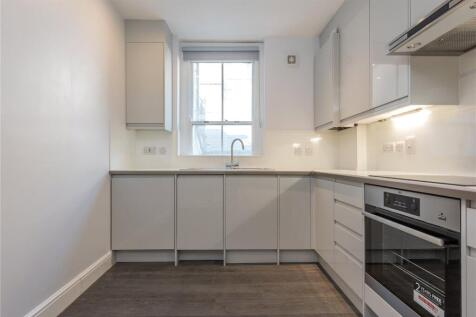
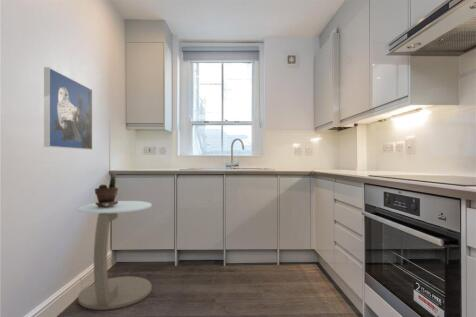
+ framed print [43,66,93,151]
+ side table [77,200,153,311]
+ potted plant [94,171,119,207]
